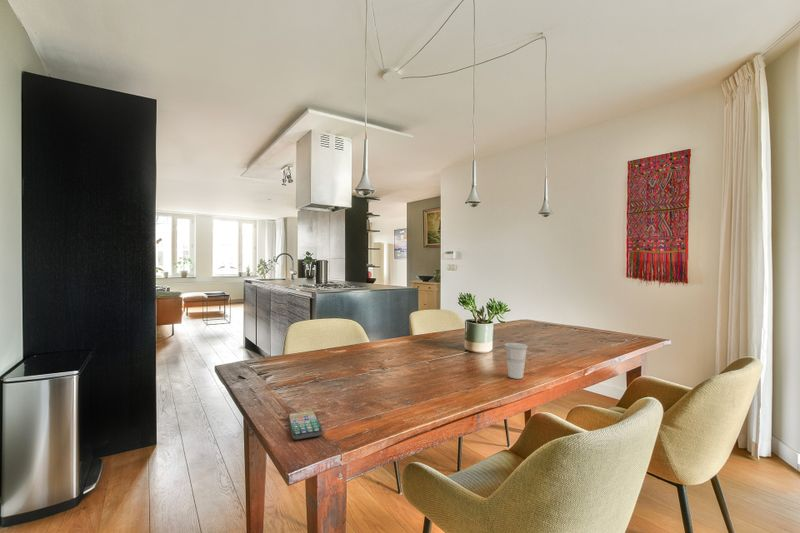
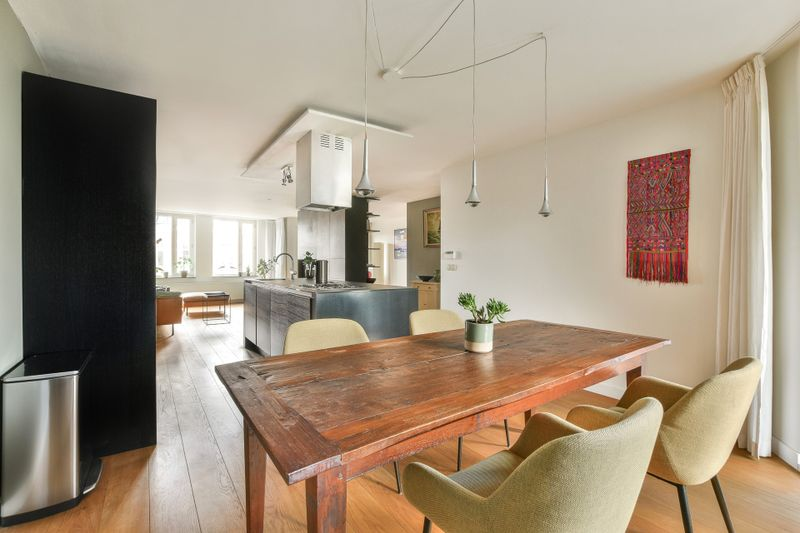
- smartphone [287,410,324,441]
- cup [503,342,529,380]
